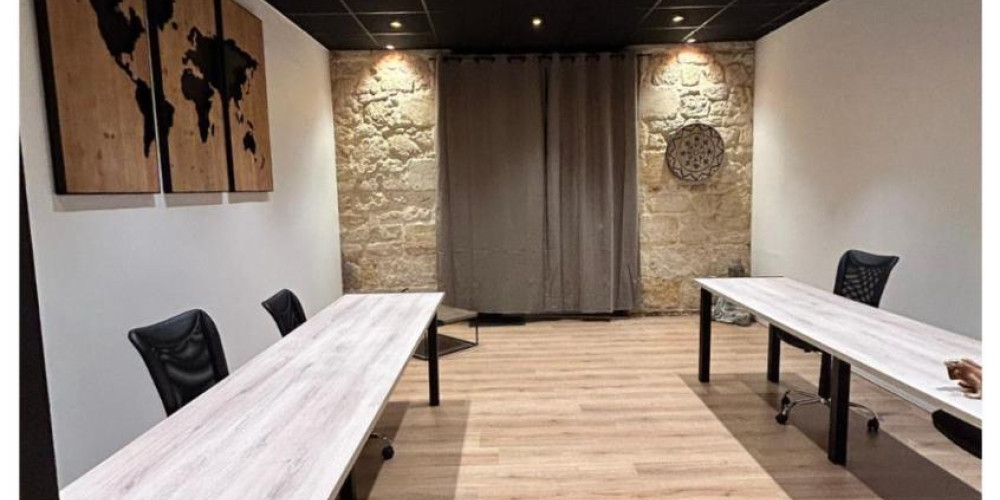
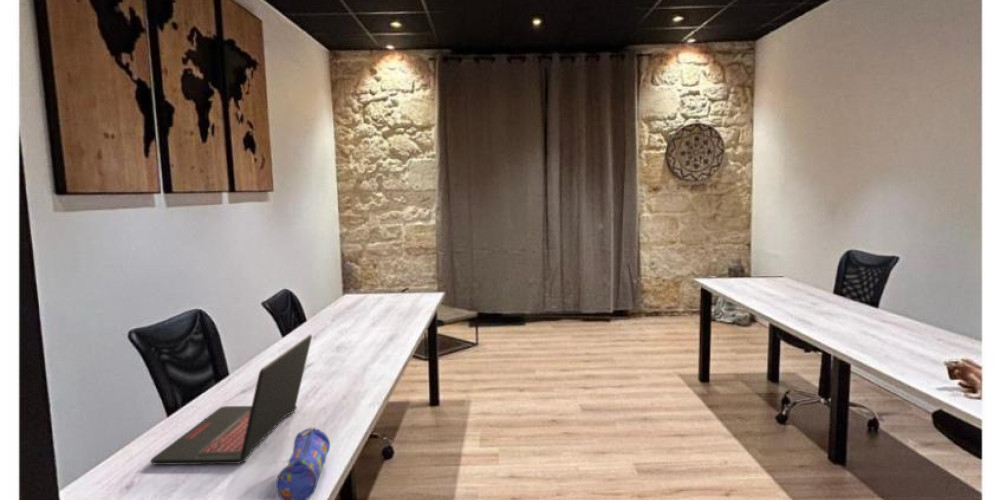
+ laptop [150,334,313,466]
+ pencil case [275,426,331,500]
